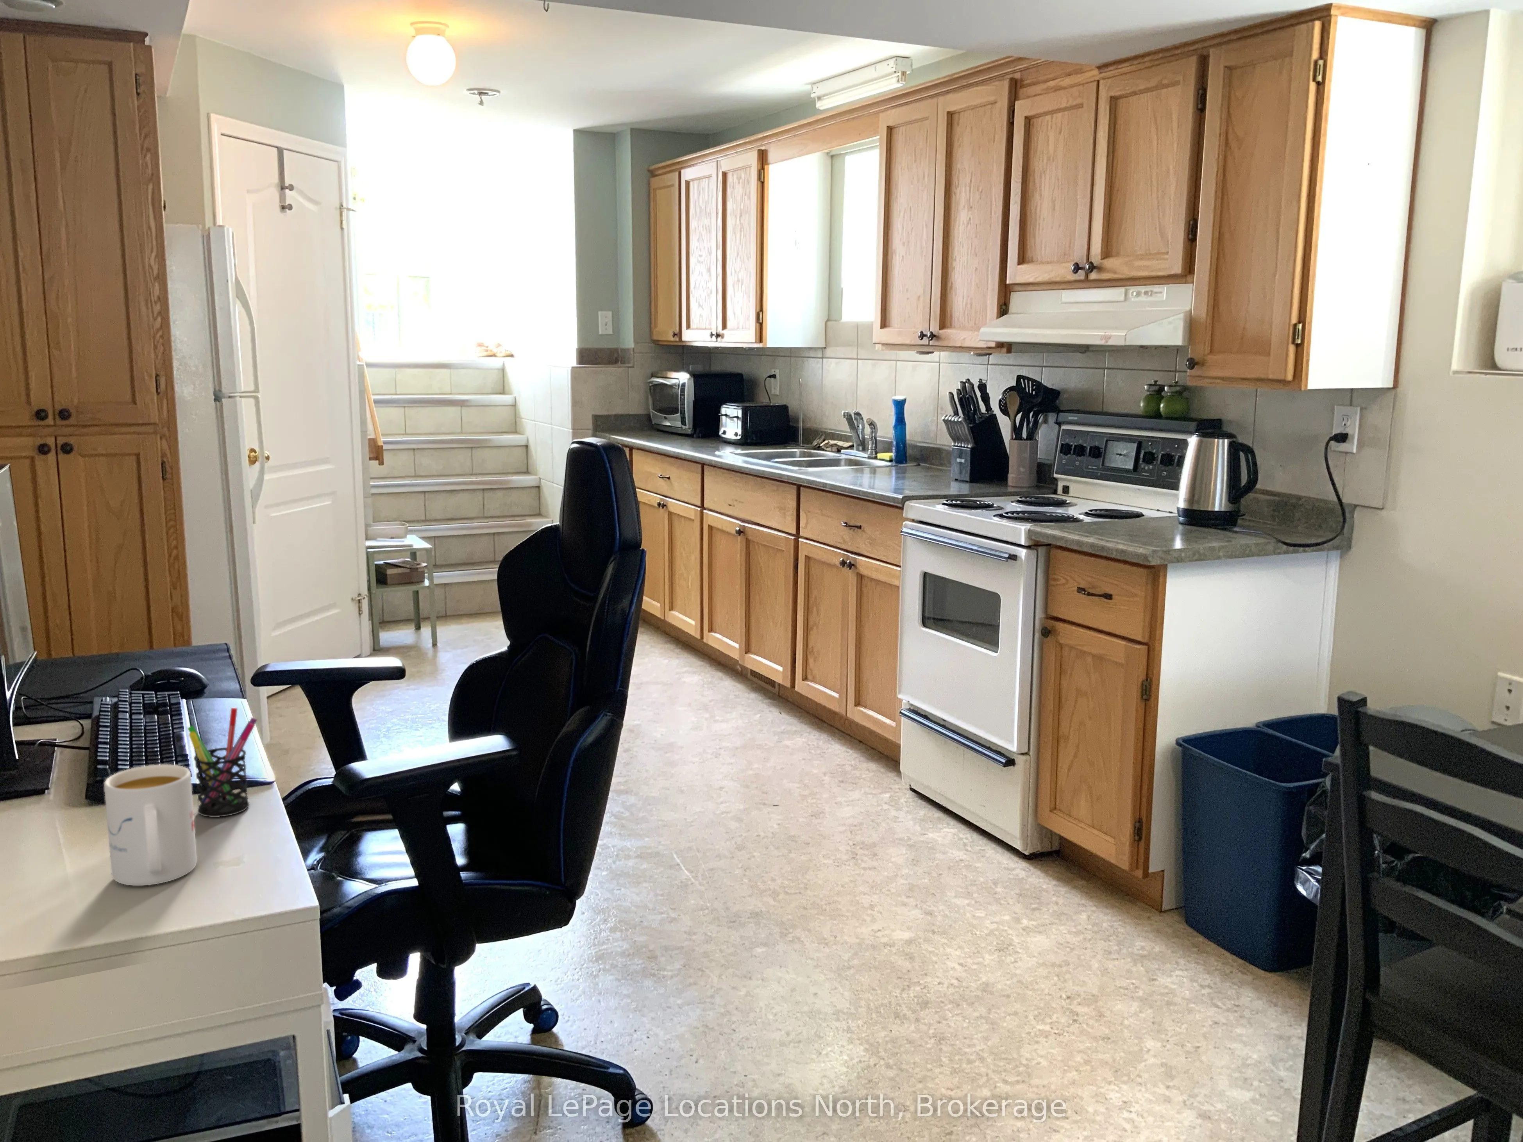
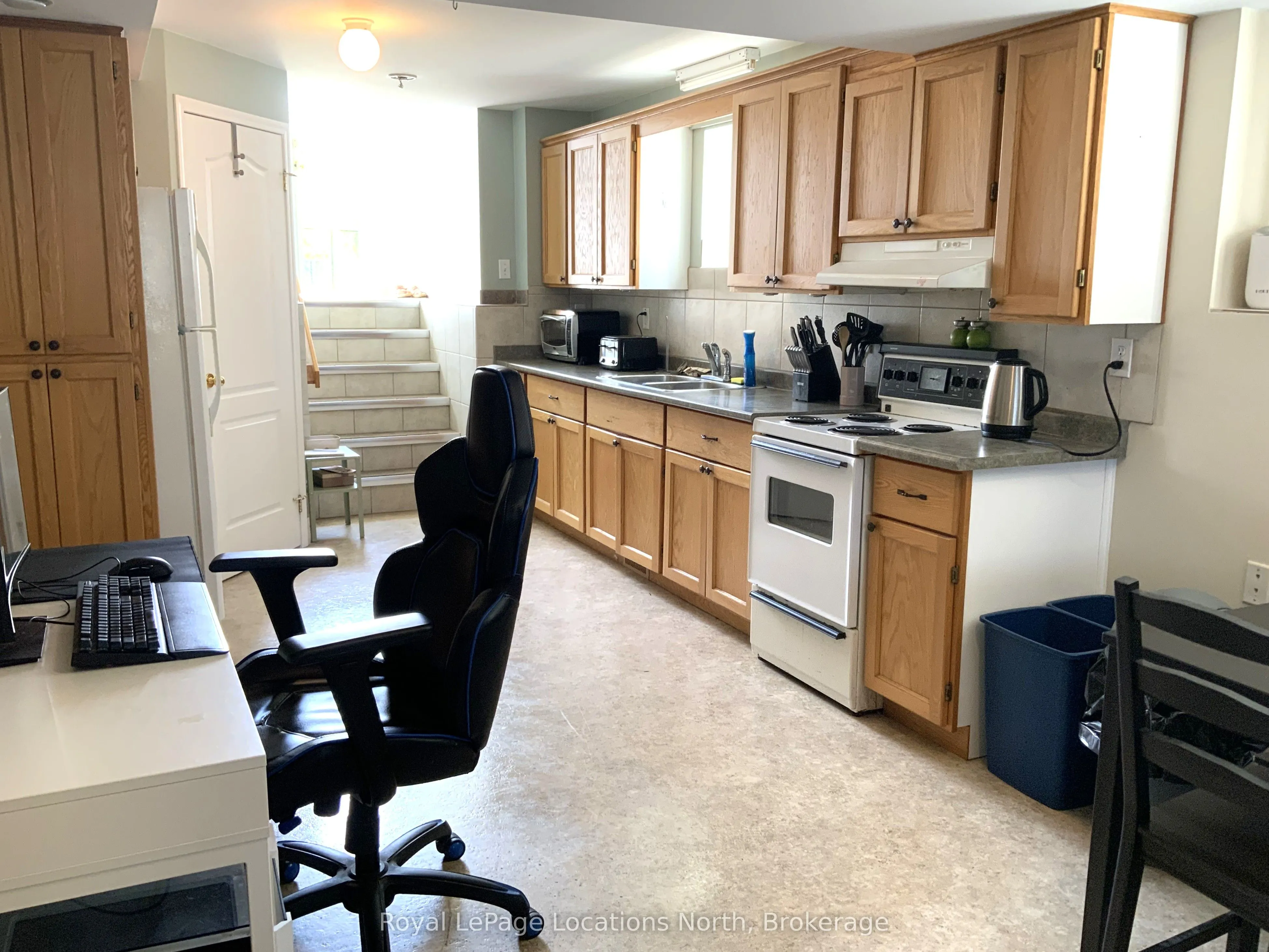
- mug [103,764,197,886]
- pen holder [187,708,258,817]
